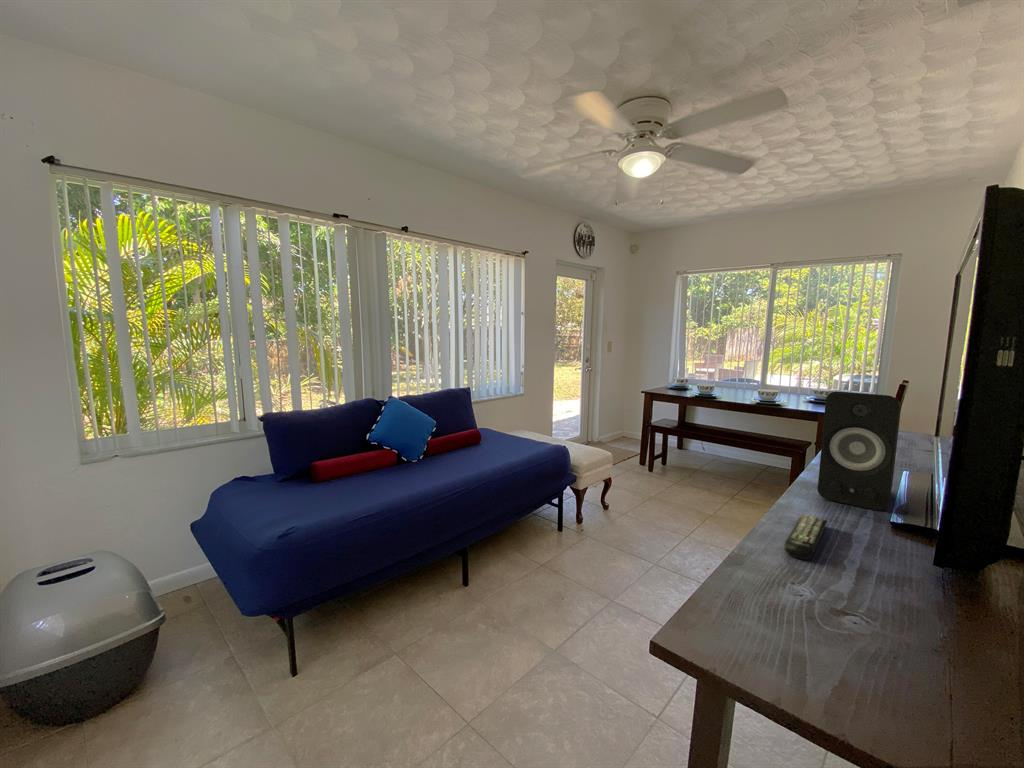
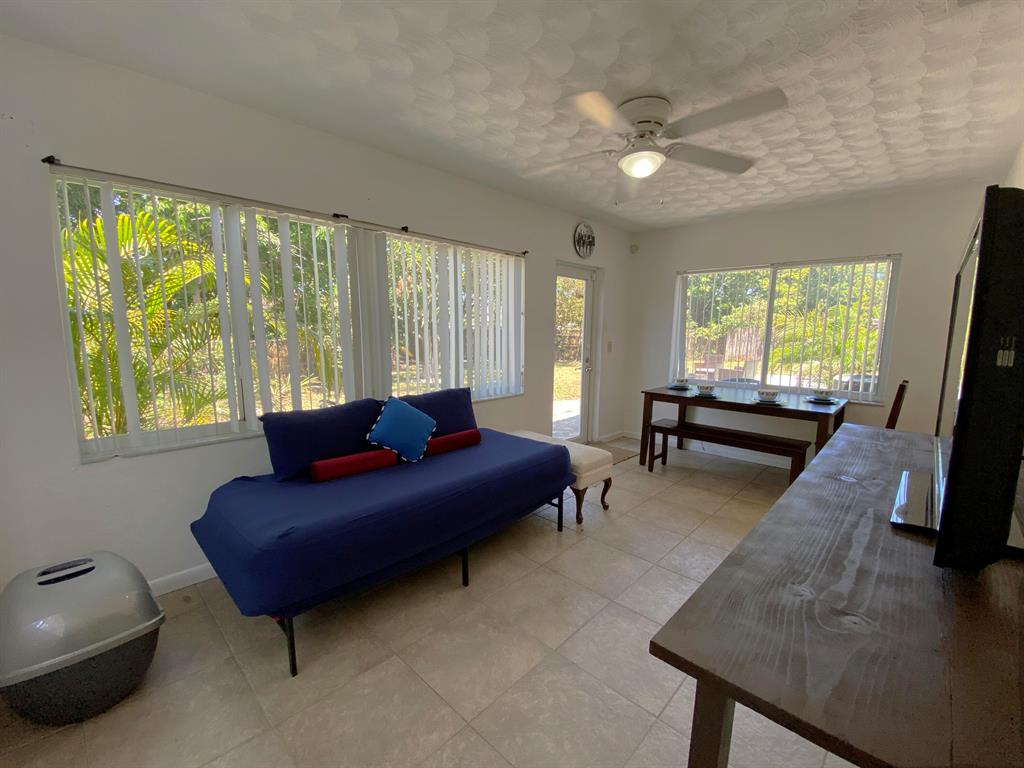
- remote control [783,513,828,561]
- speaker [817,390,902,511]
